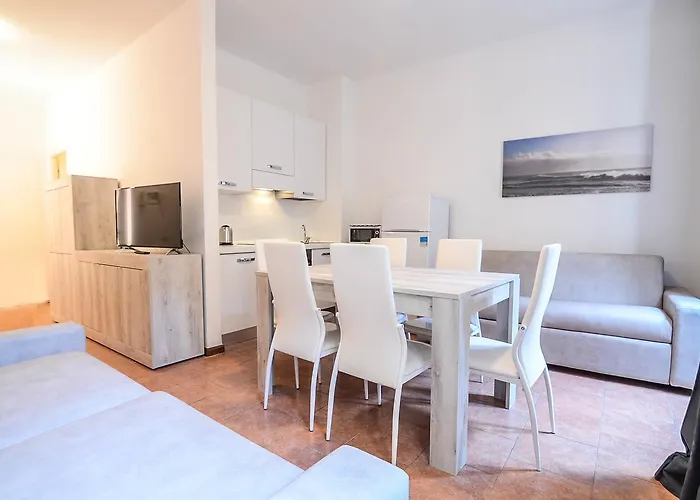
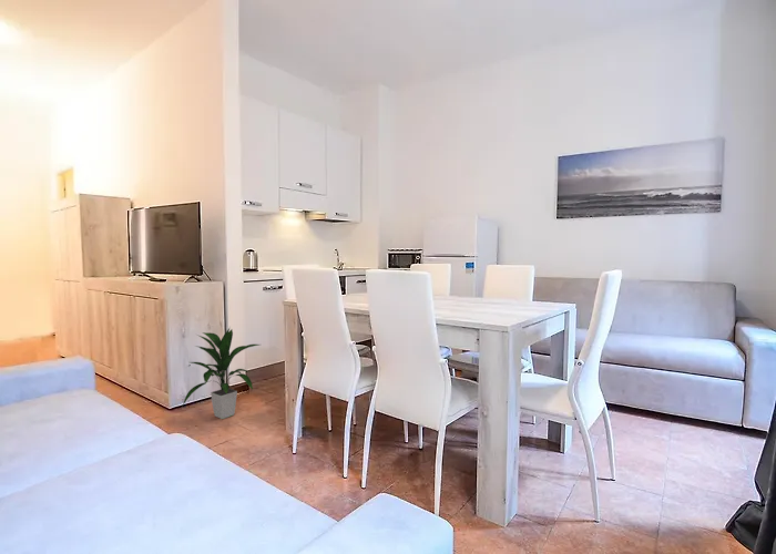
+ indoor plant [182,327,261,420]
